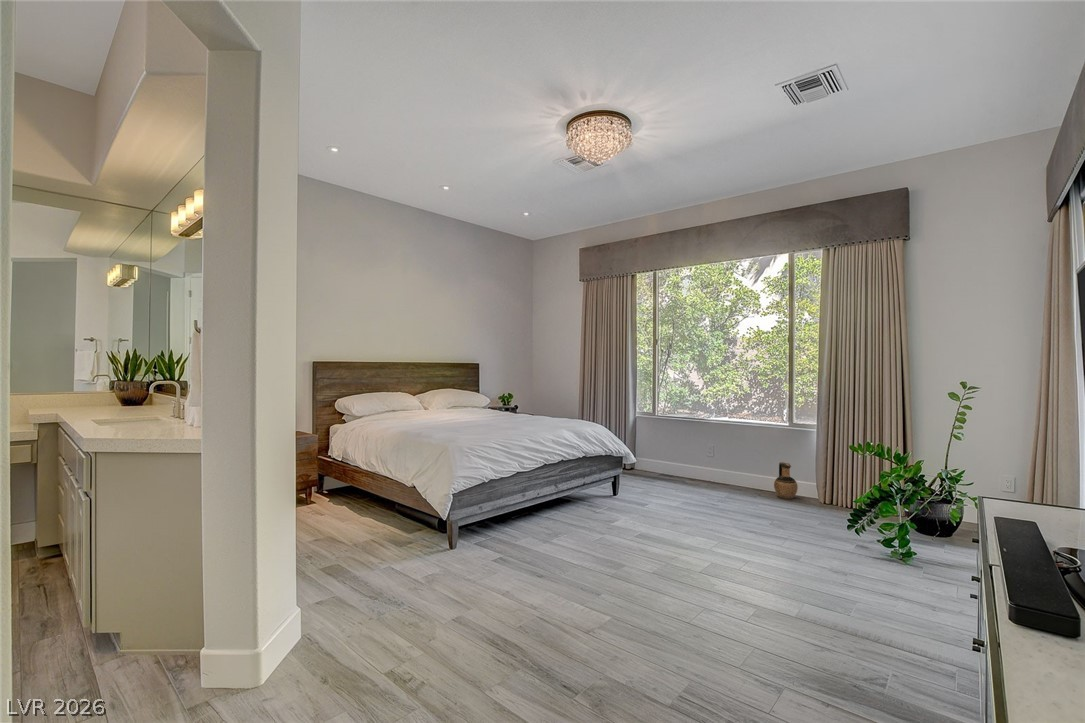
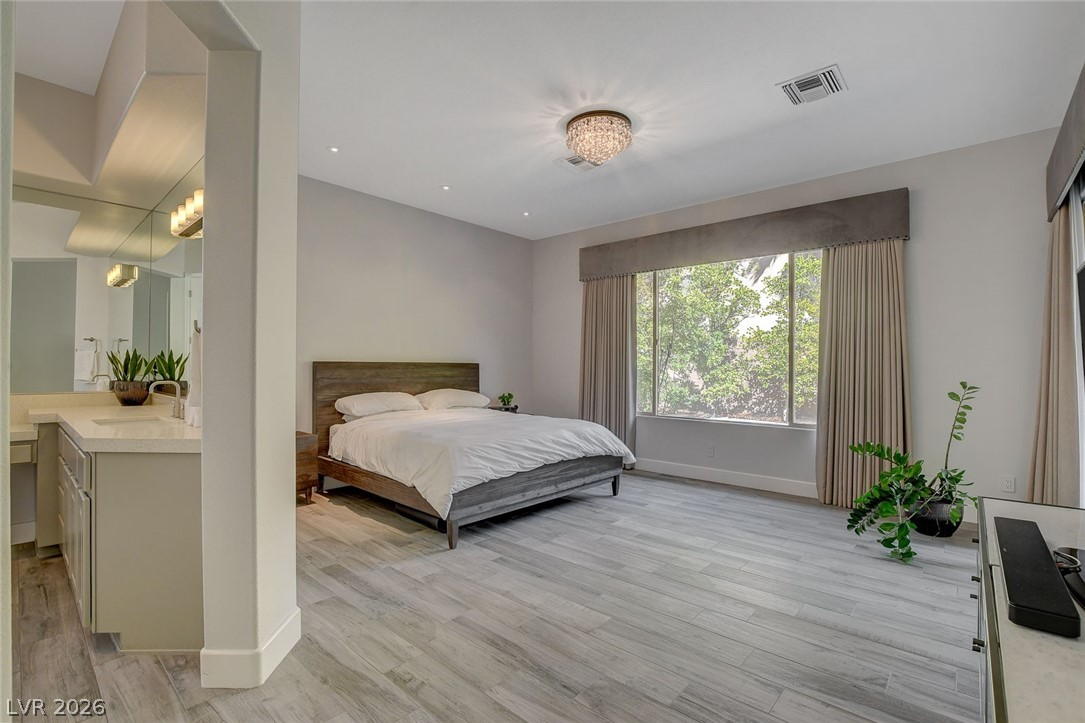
- ceramic jug [773,461,799,500]
